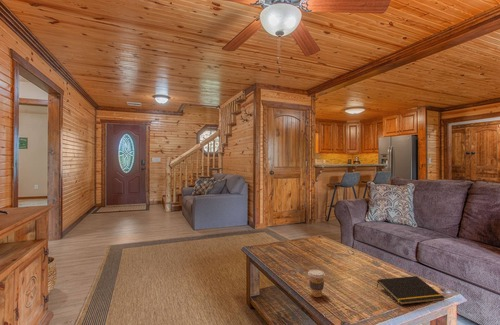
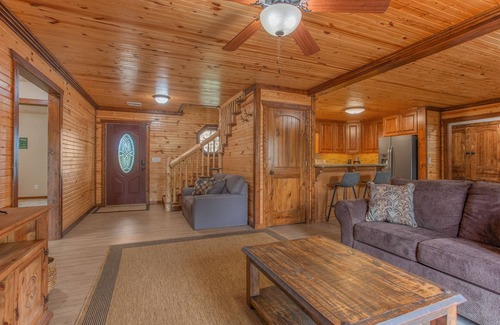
- coffee cup [307,269,326,298]
- notepad [376,275,445,306]
